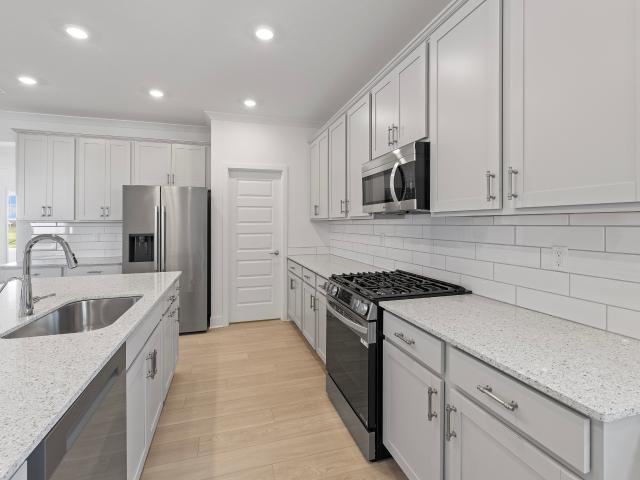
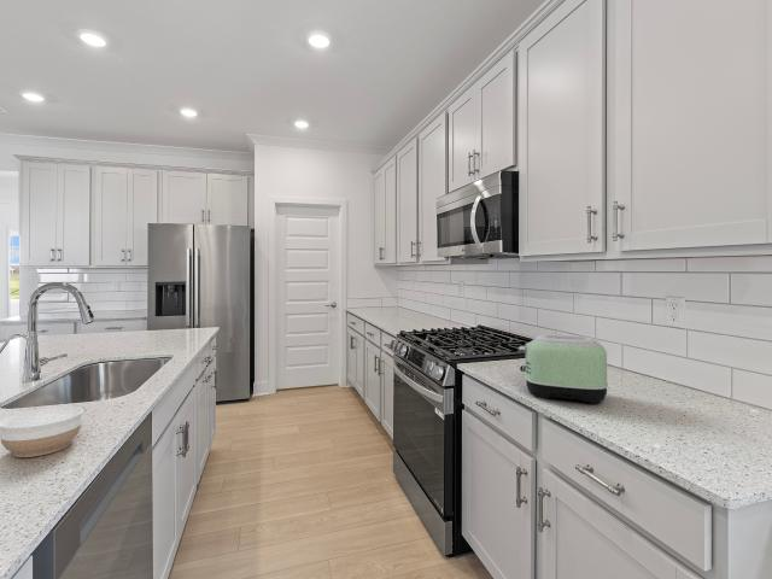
+ toaster [517,334,609,404]
+ bowl [0,405,84,458]
